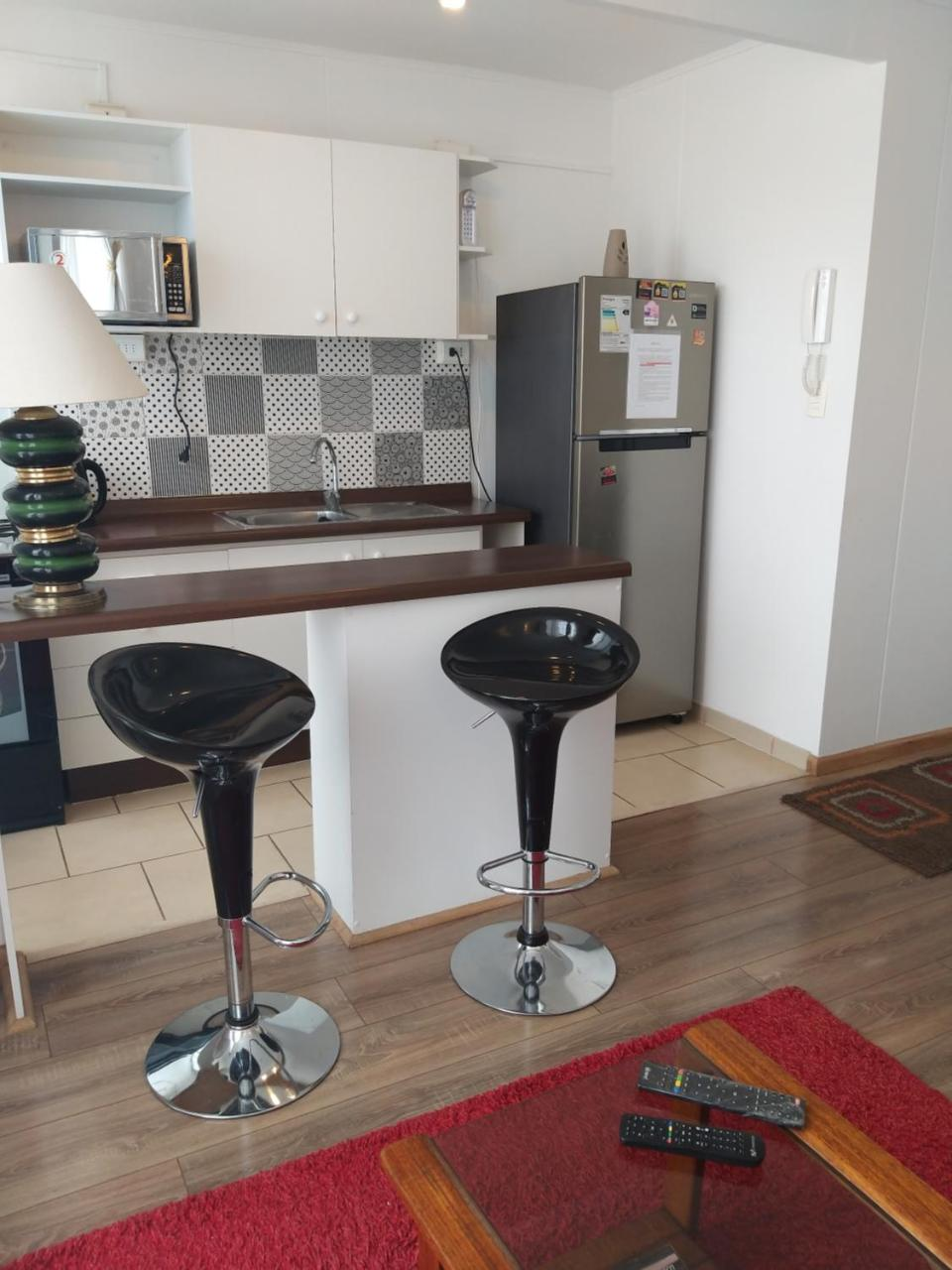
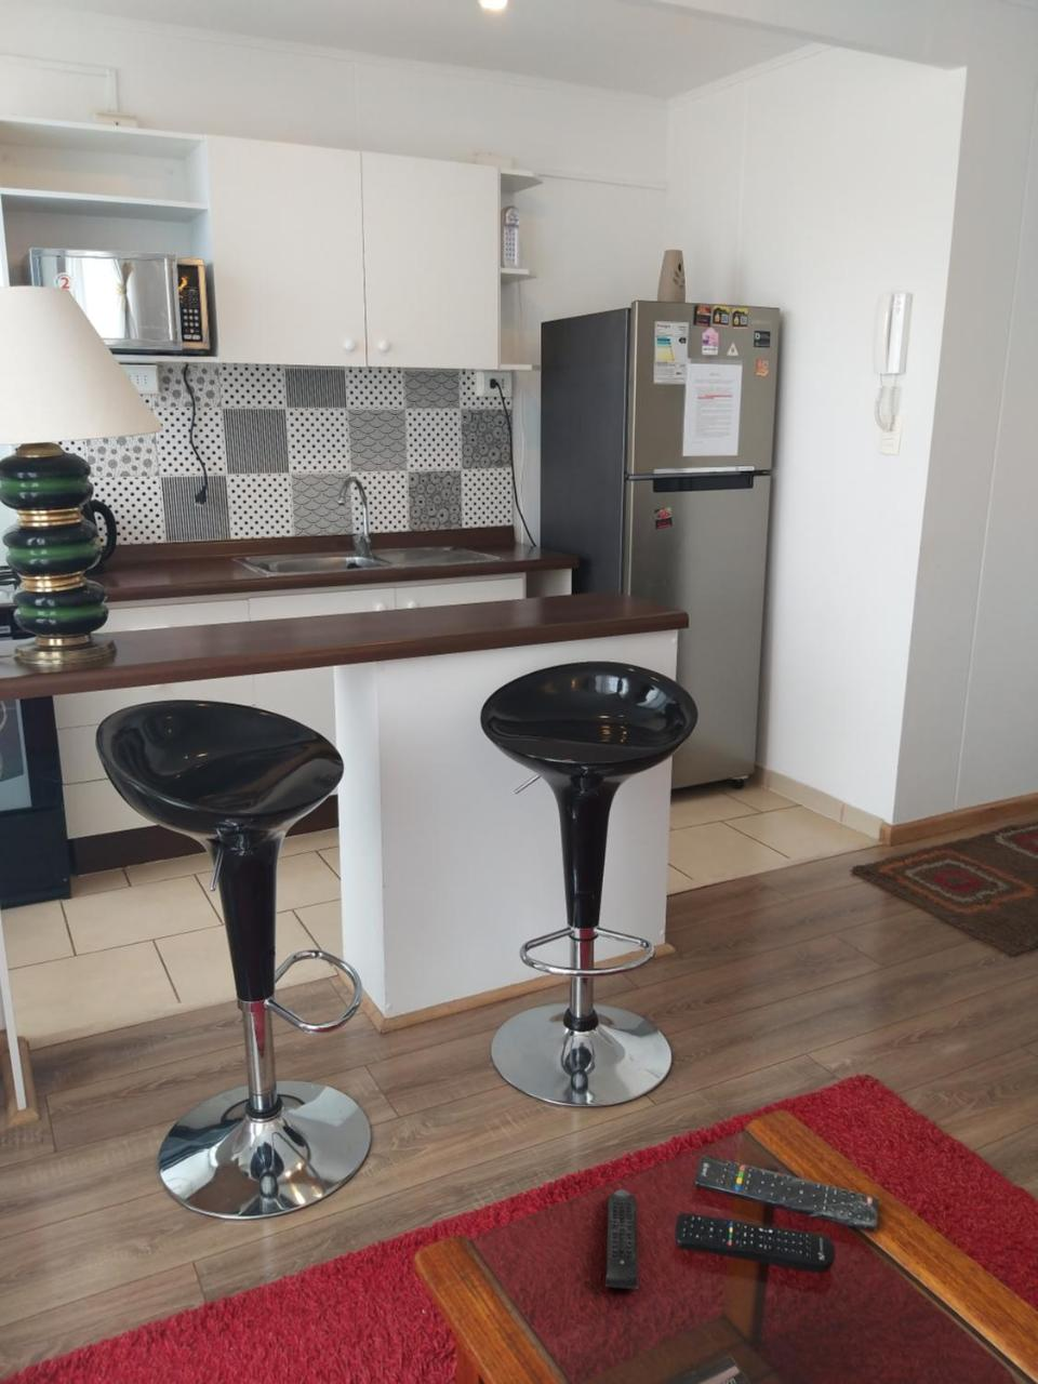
+ remote control [604,1189,639,1290]
